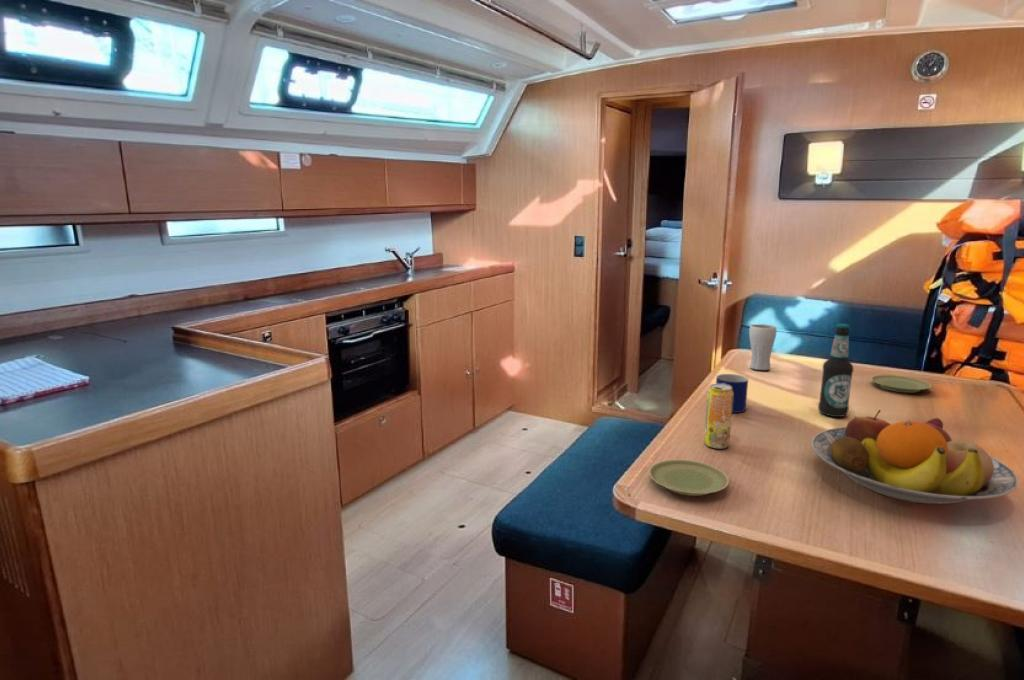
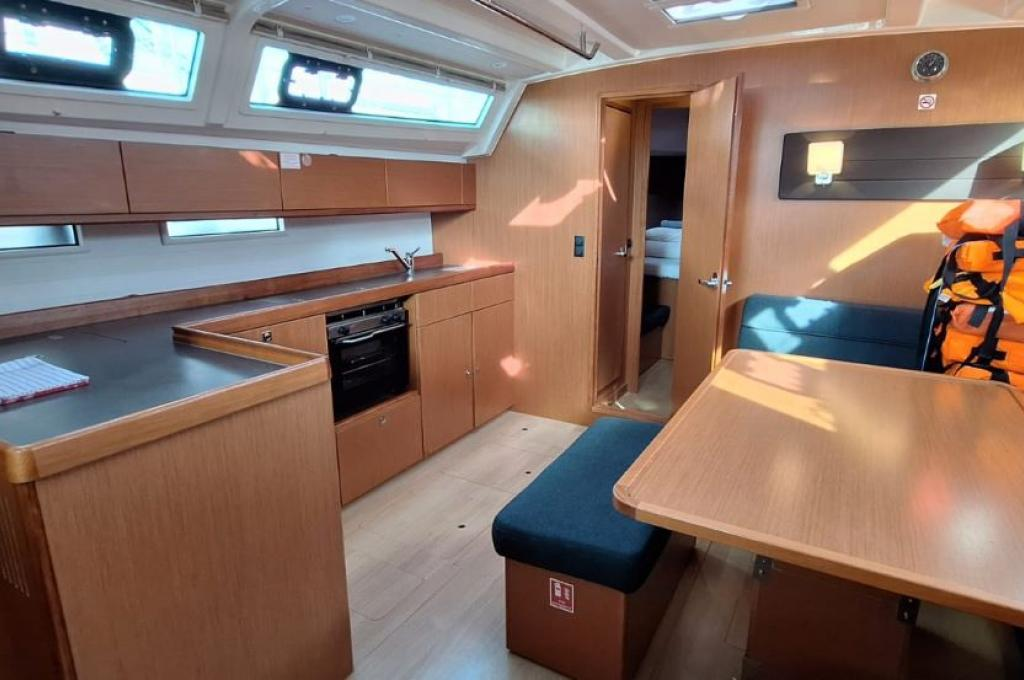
- fruit bowl [810,409,1019,505]
- drinking glass [748,323,778,371]
- mug [715,373,749,414]
- plate [870,374,932,394]
- plate [648,459,730,497]
- bottle [817,323,855,418]
- beverage can [703,383,733,450]
